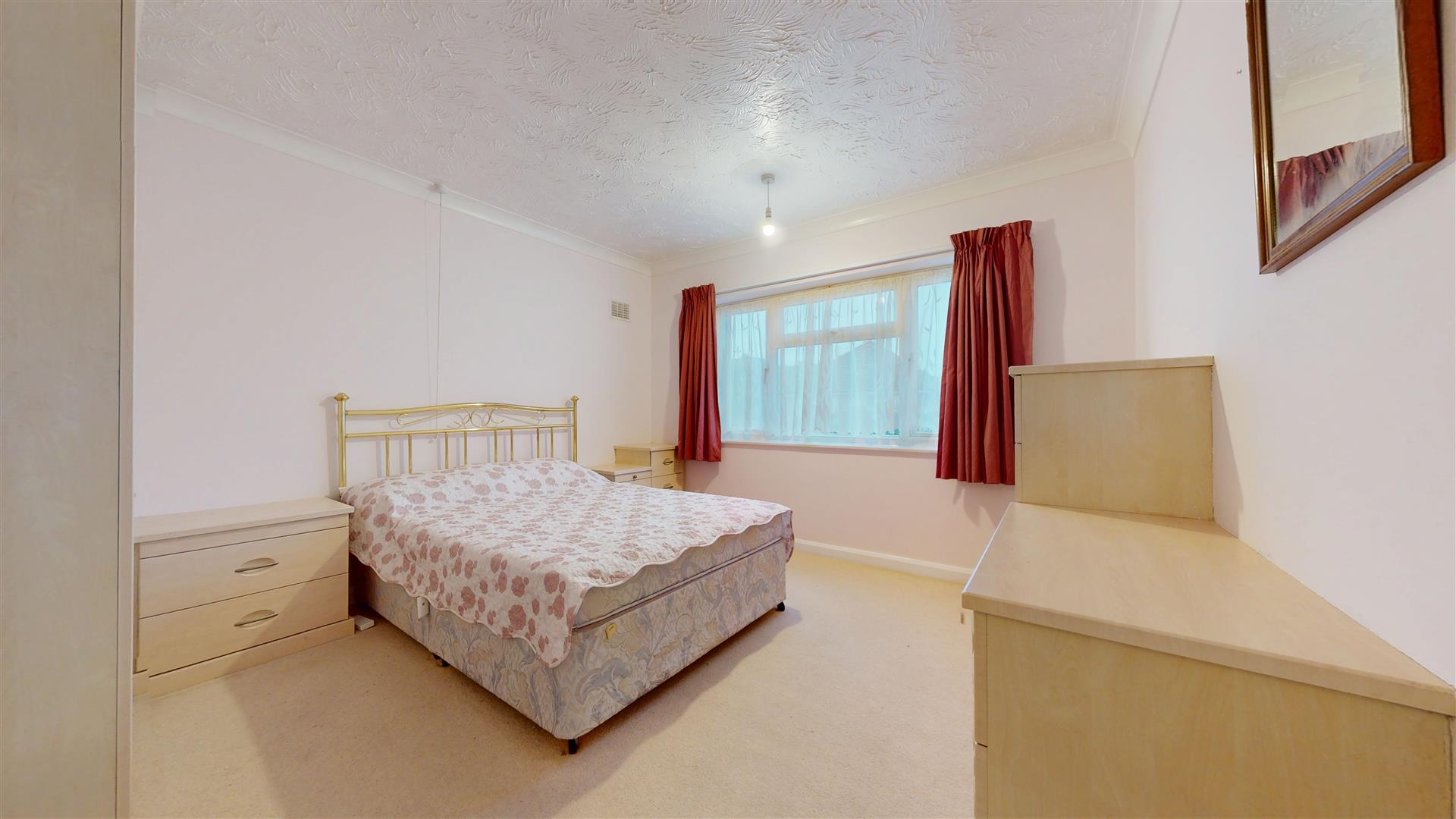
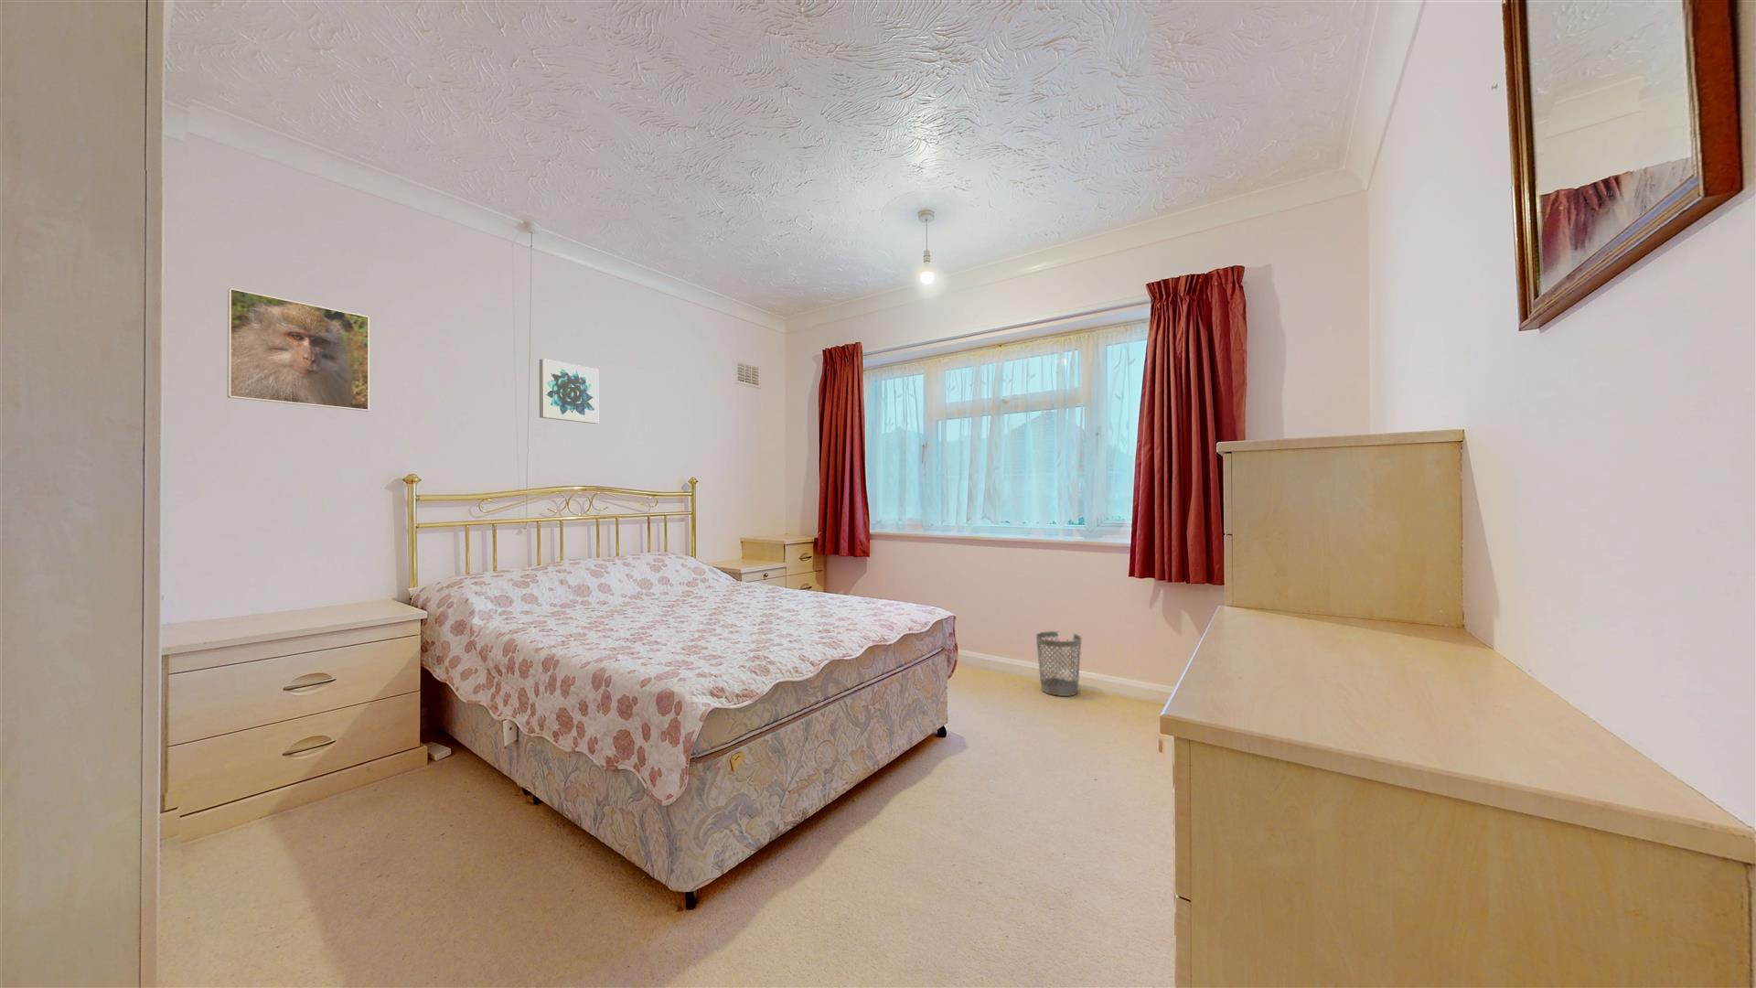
+ wall art [539,358,599,425]
+ wastebasket [1035,630,1082,697]
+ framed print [226,287,370,413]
